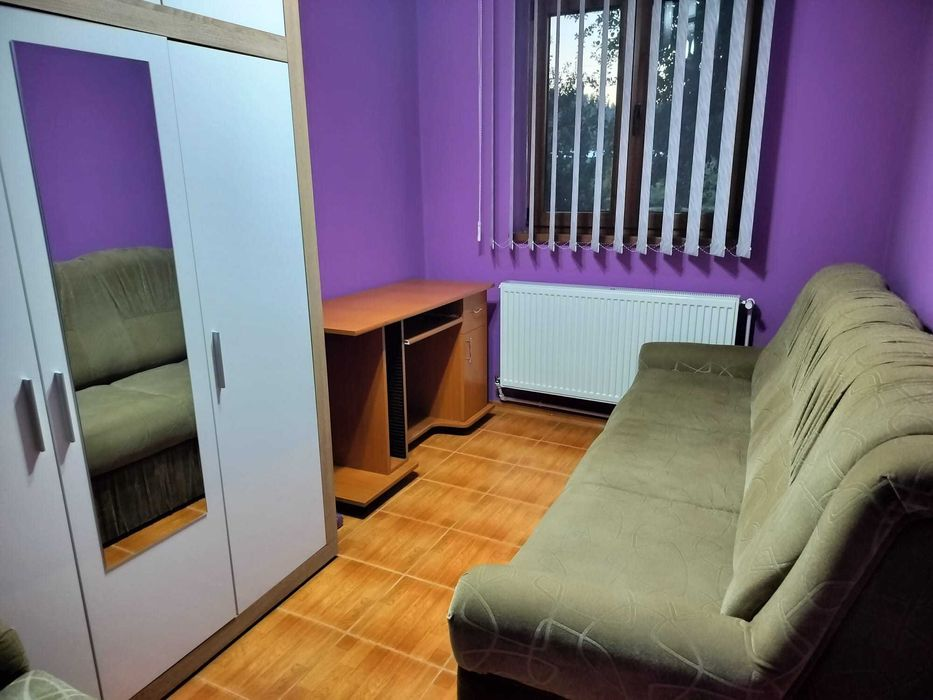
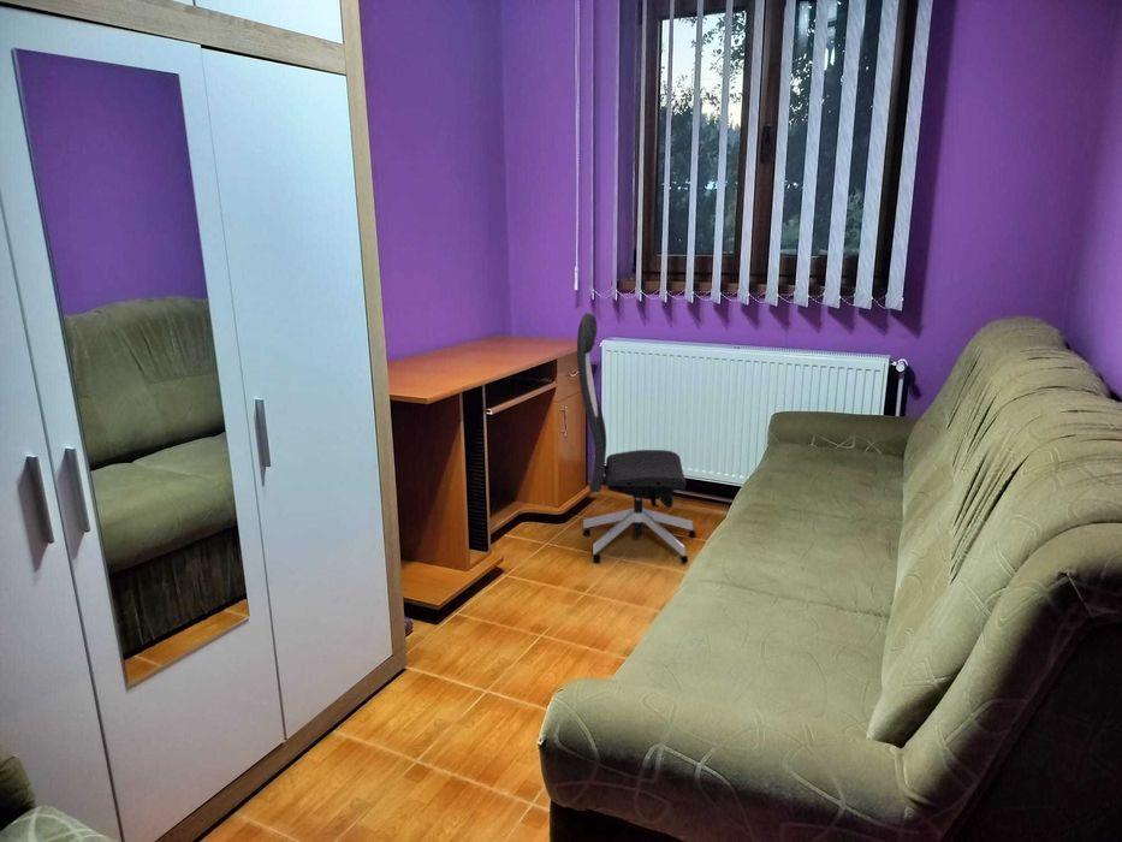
+ office chair [576,312,697,565]
